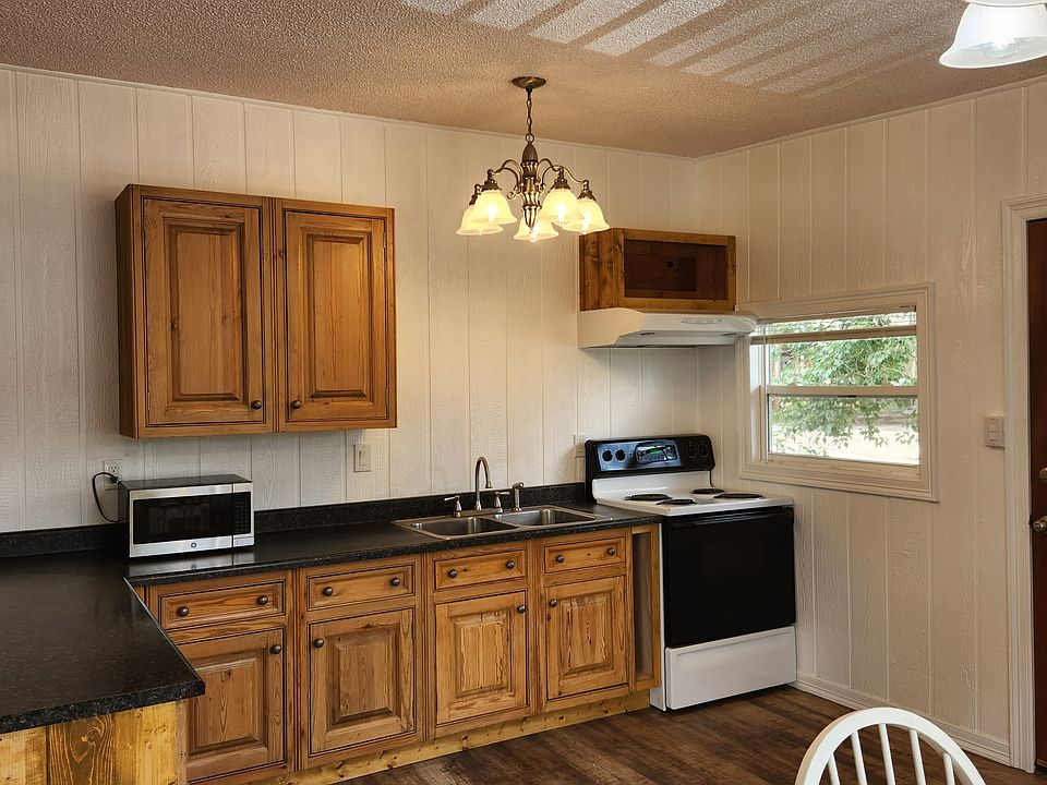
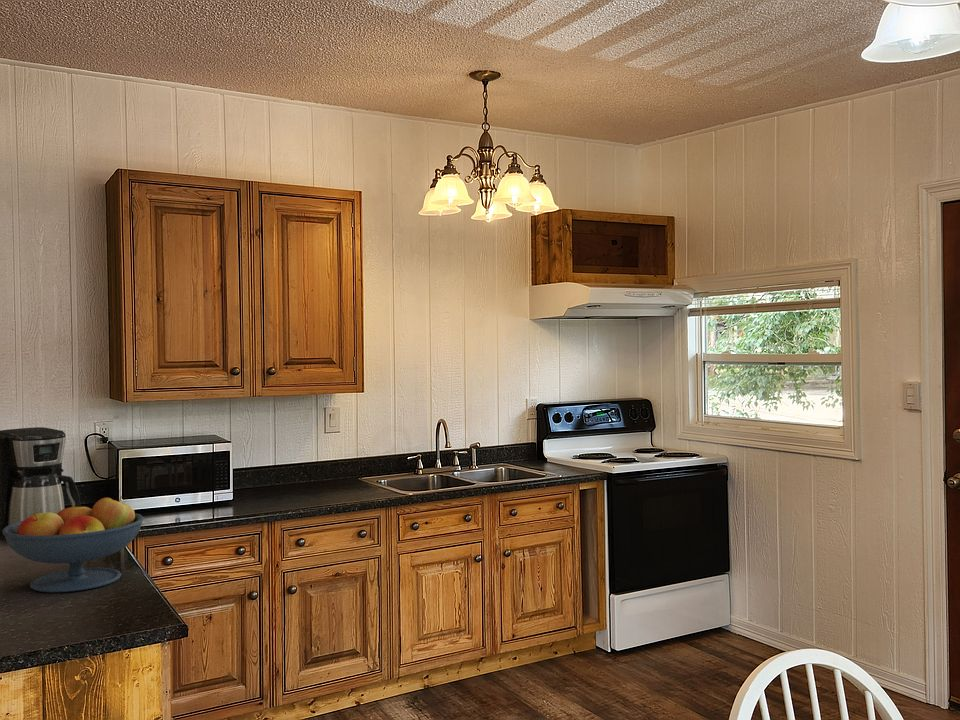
+ fruit bowl [2,495,145,593]
+ coffee maker [0,426,82,541]
